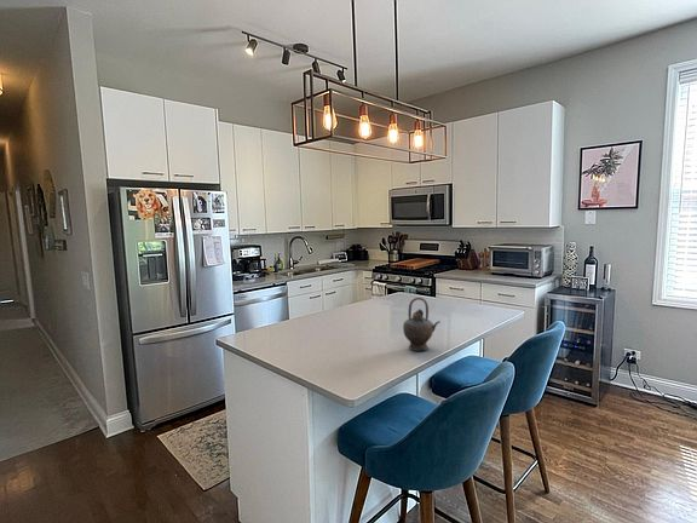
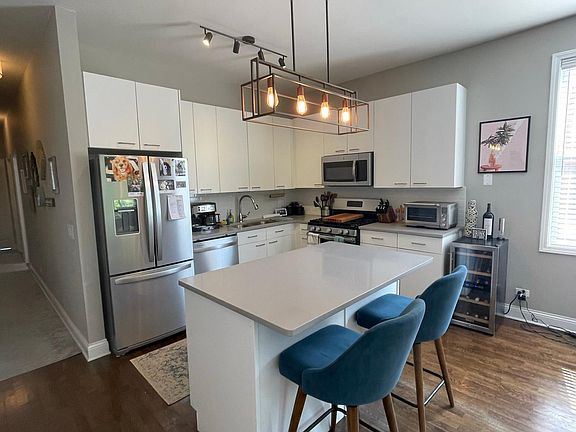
- teapot [402,297,442,352]
